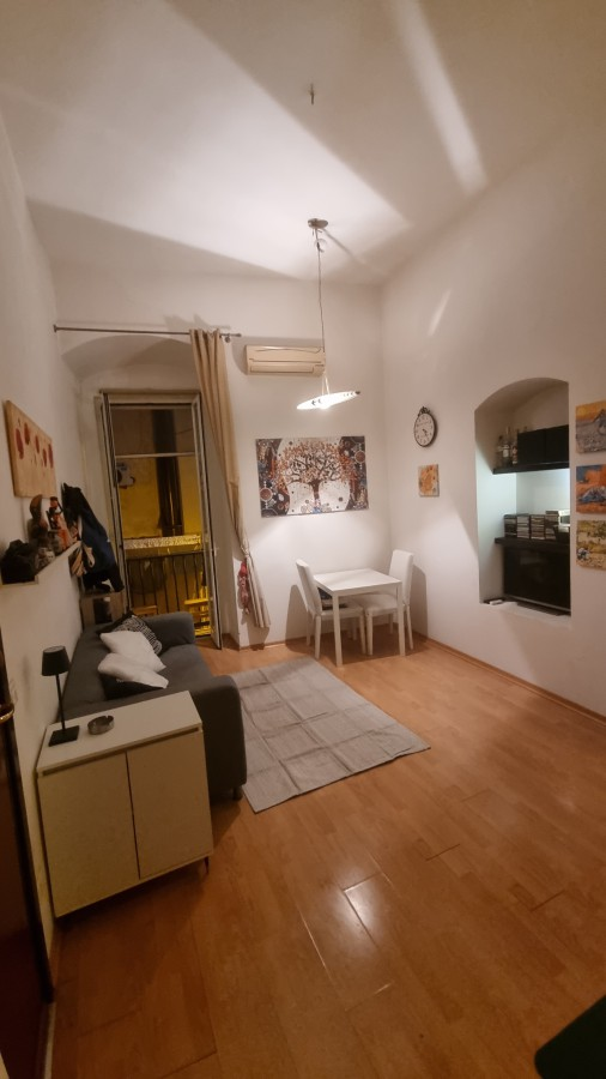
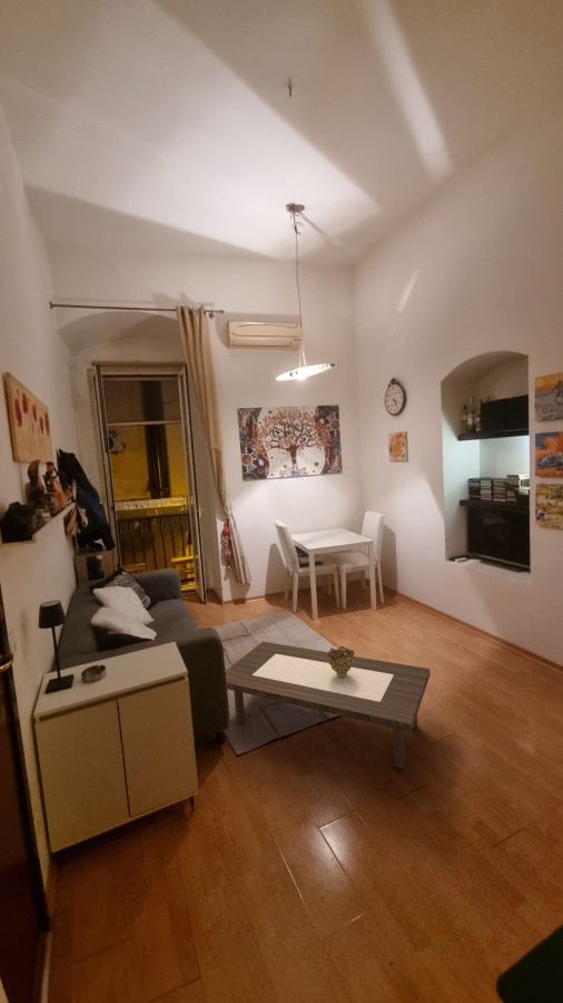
+ decorative bowl [327,645,355,678]
+ coffee table [225,641,432,770]
